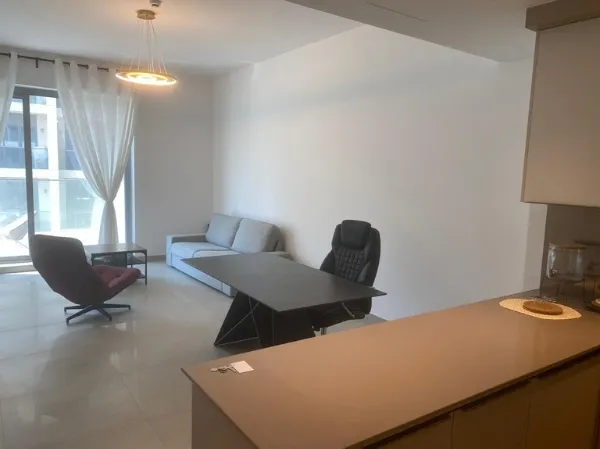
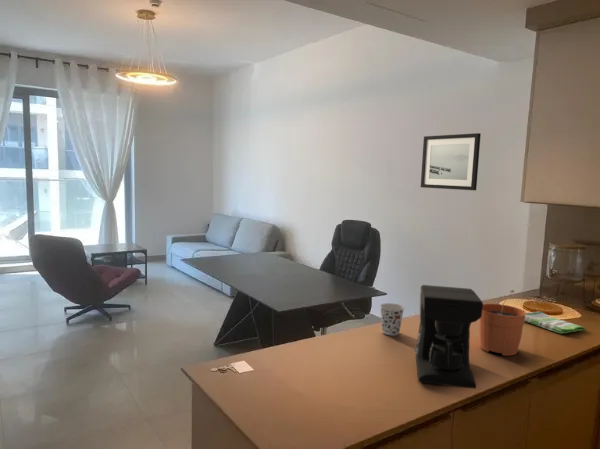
+ plant pot [478,289,527,357]
+ cup [379,302,405,336]
+ wall art [420,132,482,191]
+ dish towel [525,311,586,335]
+ coffee maker [413,284,484,390]
